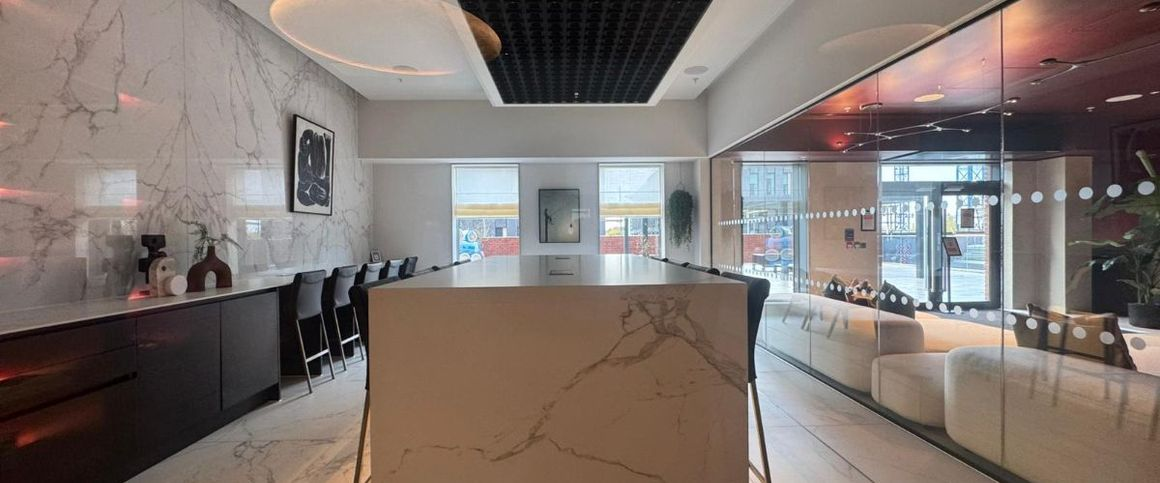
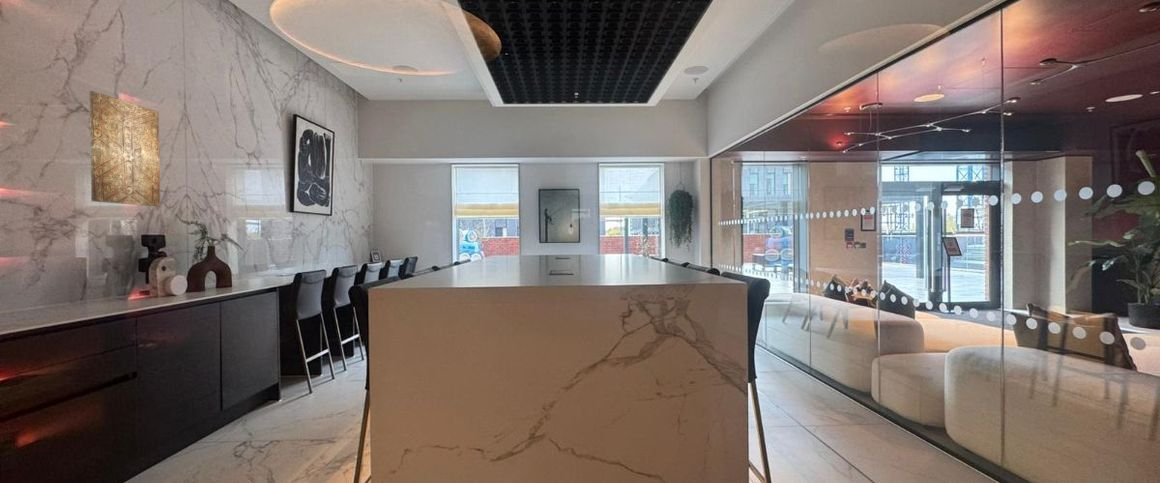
+ wall art [88,90,161,208]
